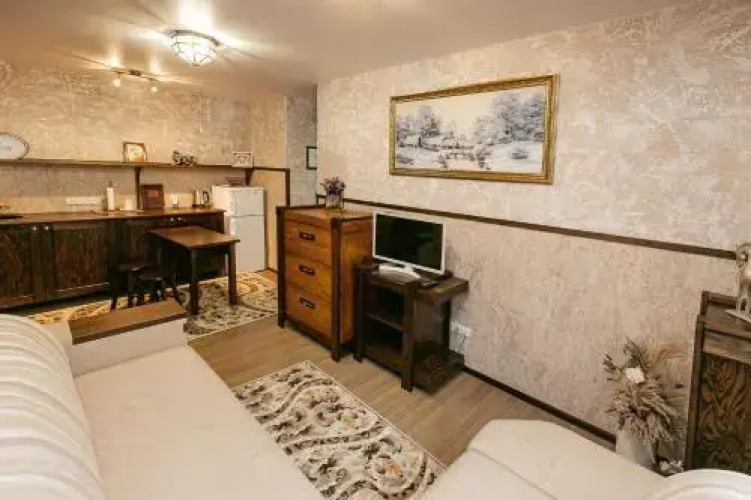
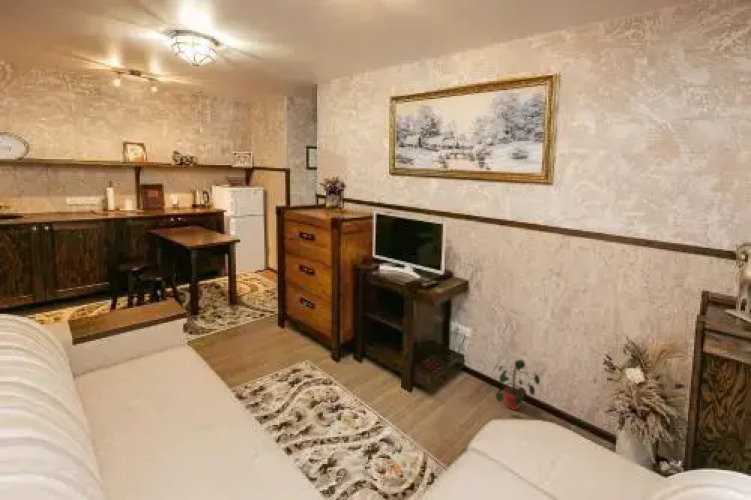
+ potted plant [492,359,541,411]
